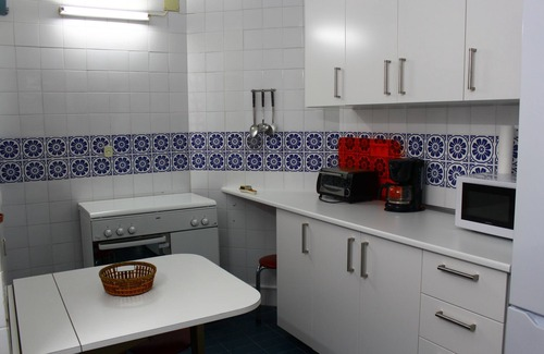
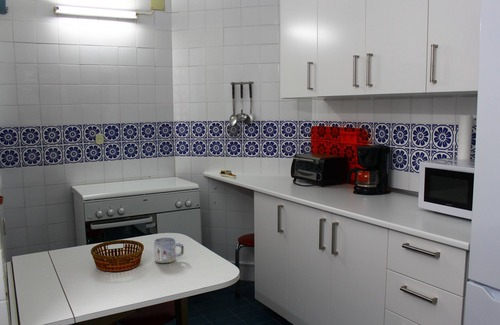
+ mug [153,237,185,264]
